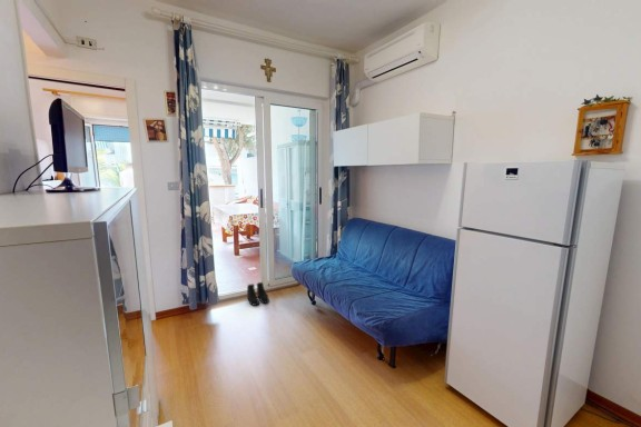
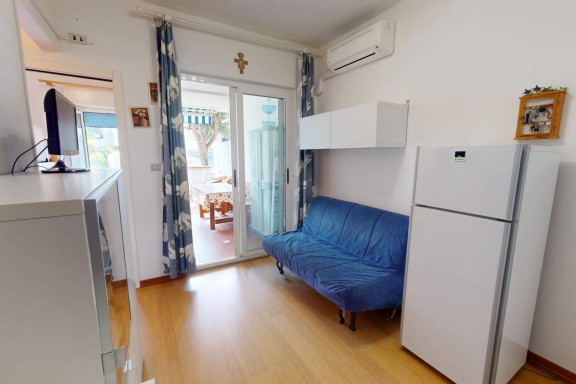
- boots [246,281,270,307]
